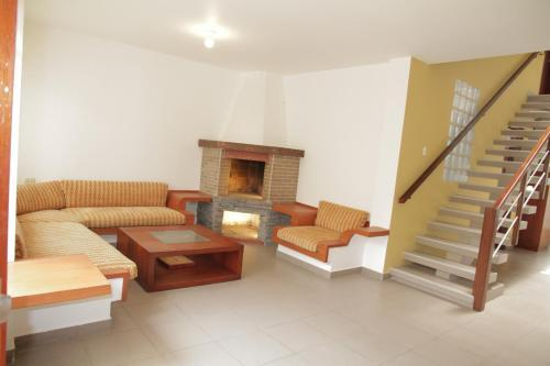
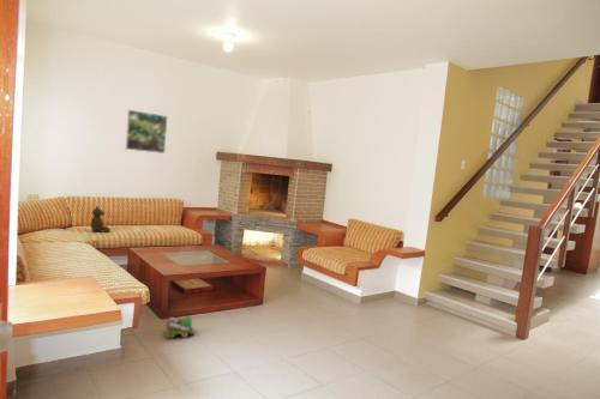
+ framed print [124,109,169,155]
+ teddy bear [90,204,112,234]
+ toy train [163,314,196,340]
